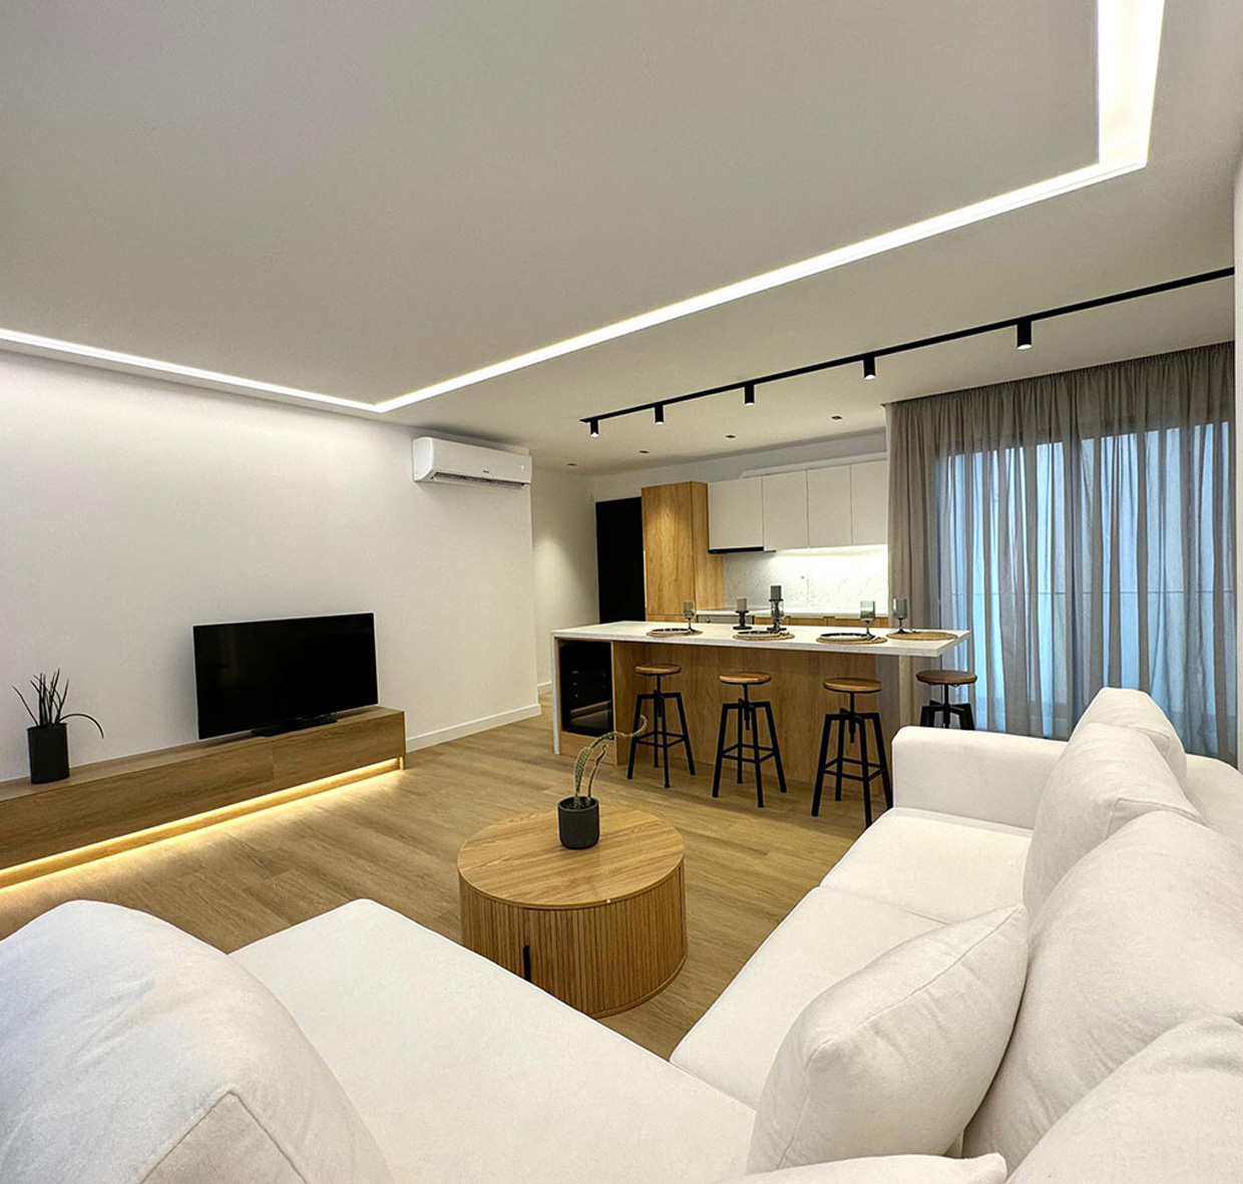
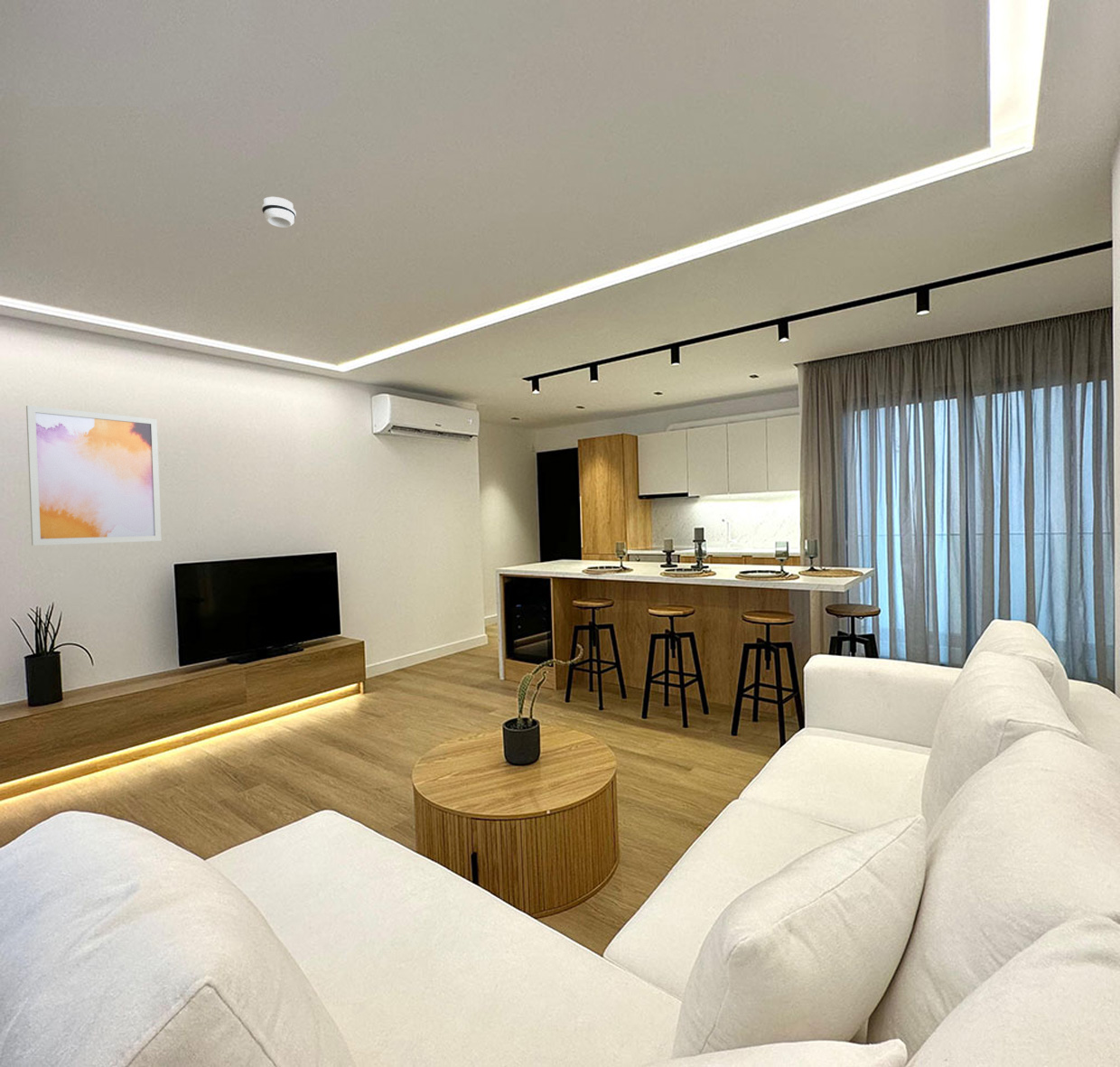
+ smoke detector [261,196,297,229]
+ wall art [25,405,163,547]
